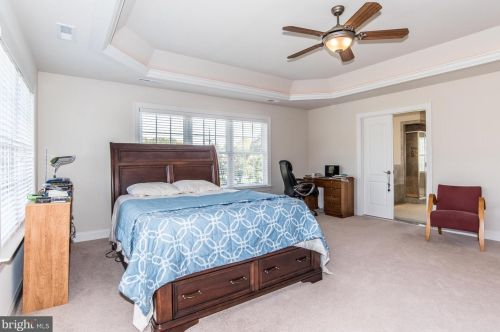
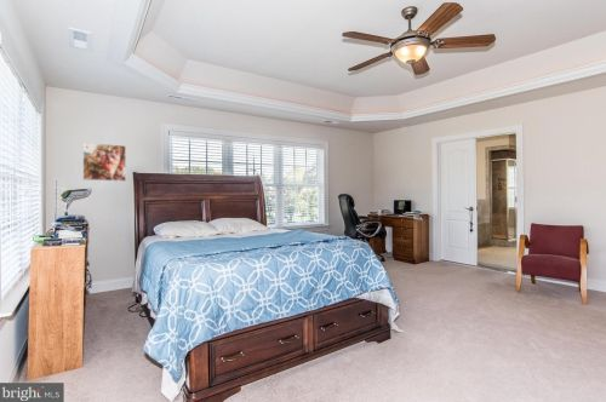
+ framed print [82,142,127,183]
